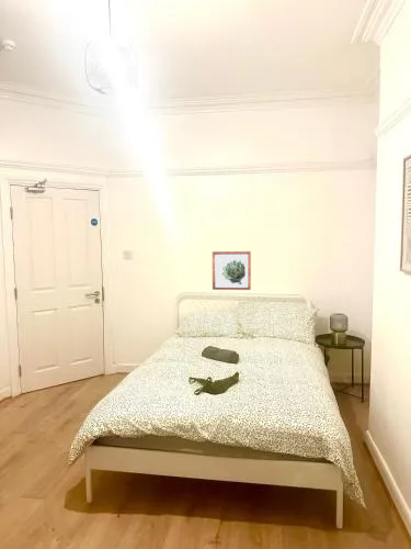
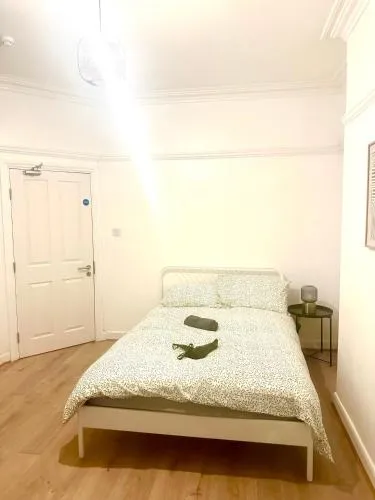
- wall art [212,250,252,291]
